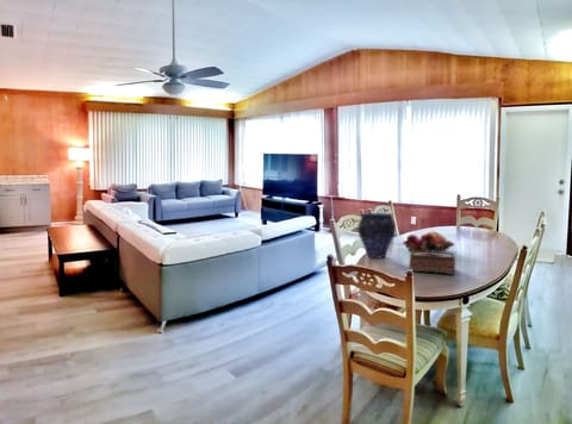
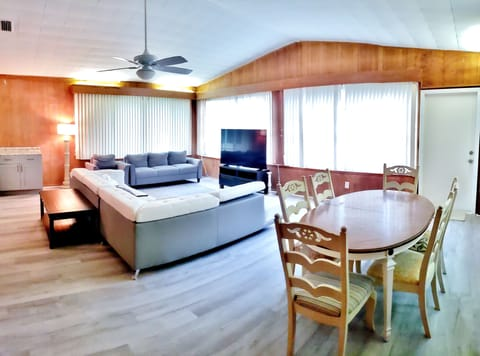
- fruit basket [400,230,455,252]
- vase [356,212,397,258]
- tissue box [409,250,456,275]
